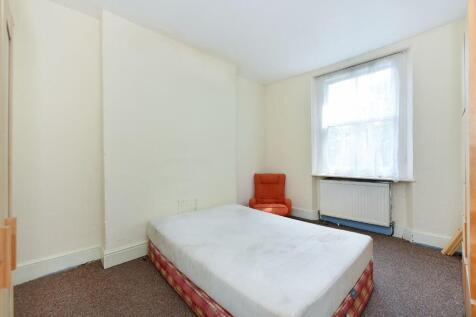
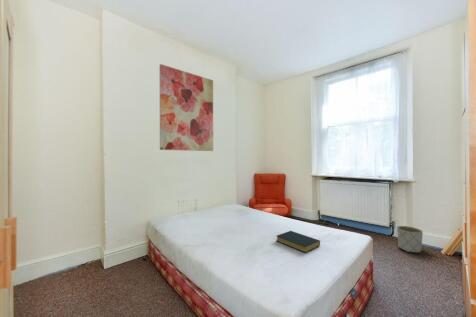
+ hardback book [276,230,321,254]
+ planter [396,225,424,253]
+ wall art [159,63,214,152]
